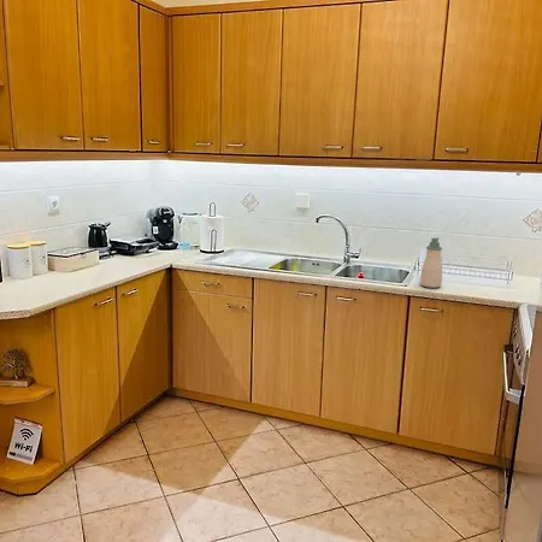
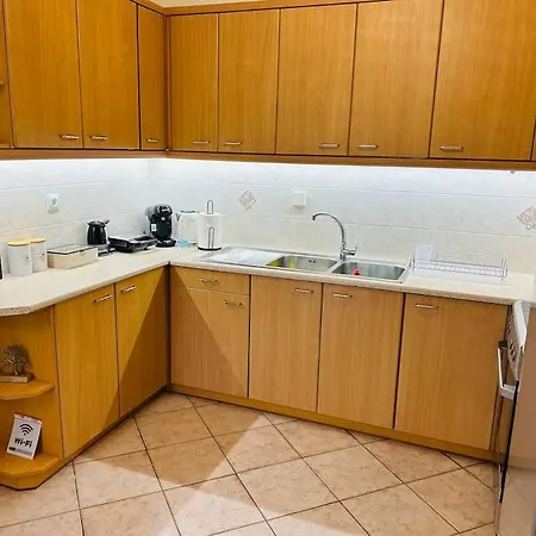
- soap bottle [419,236,443,289]
